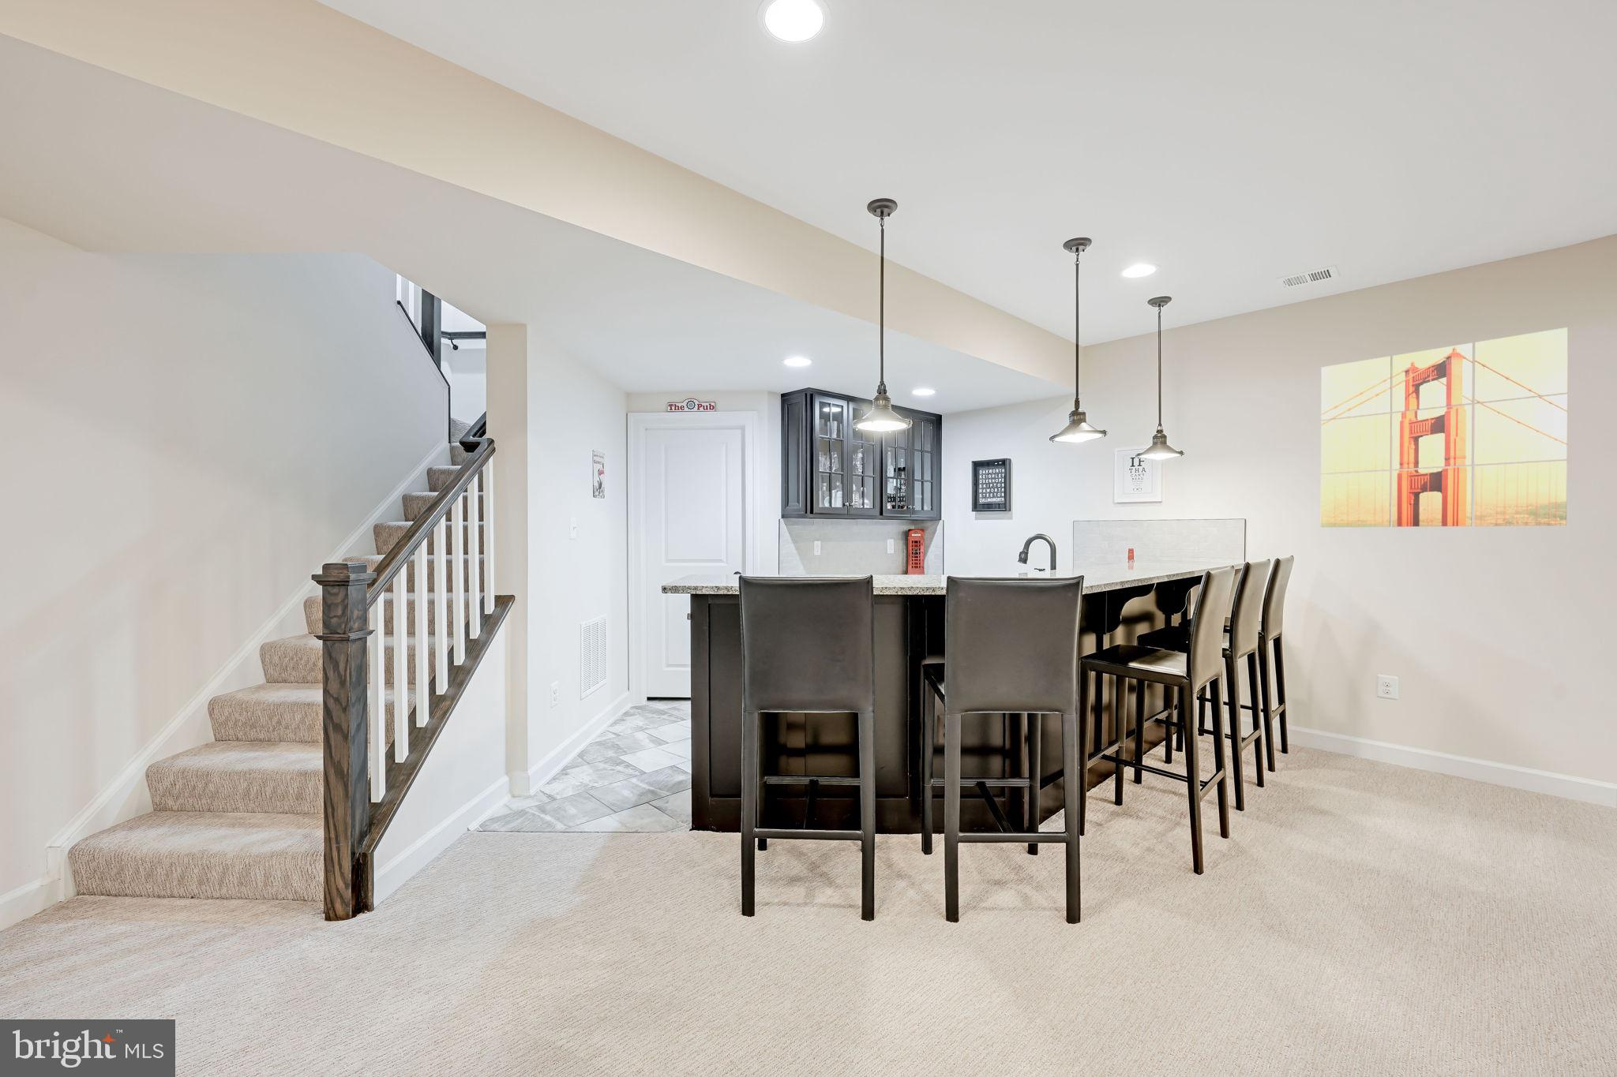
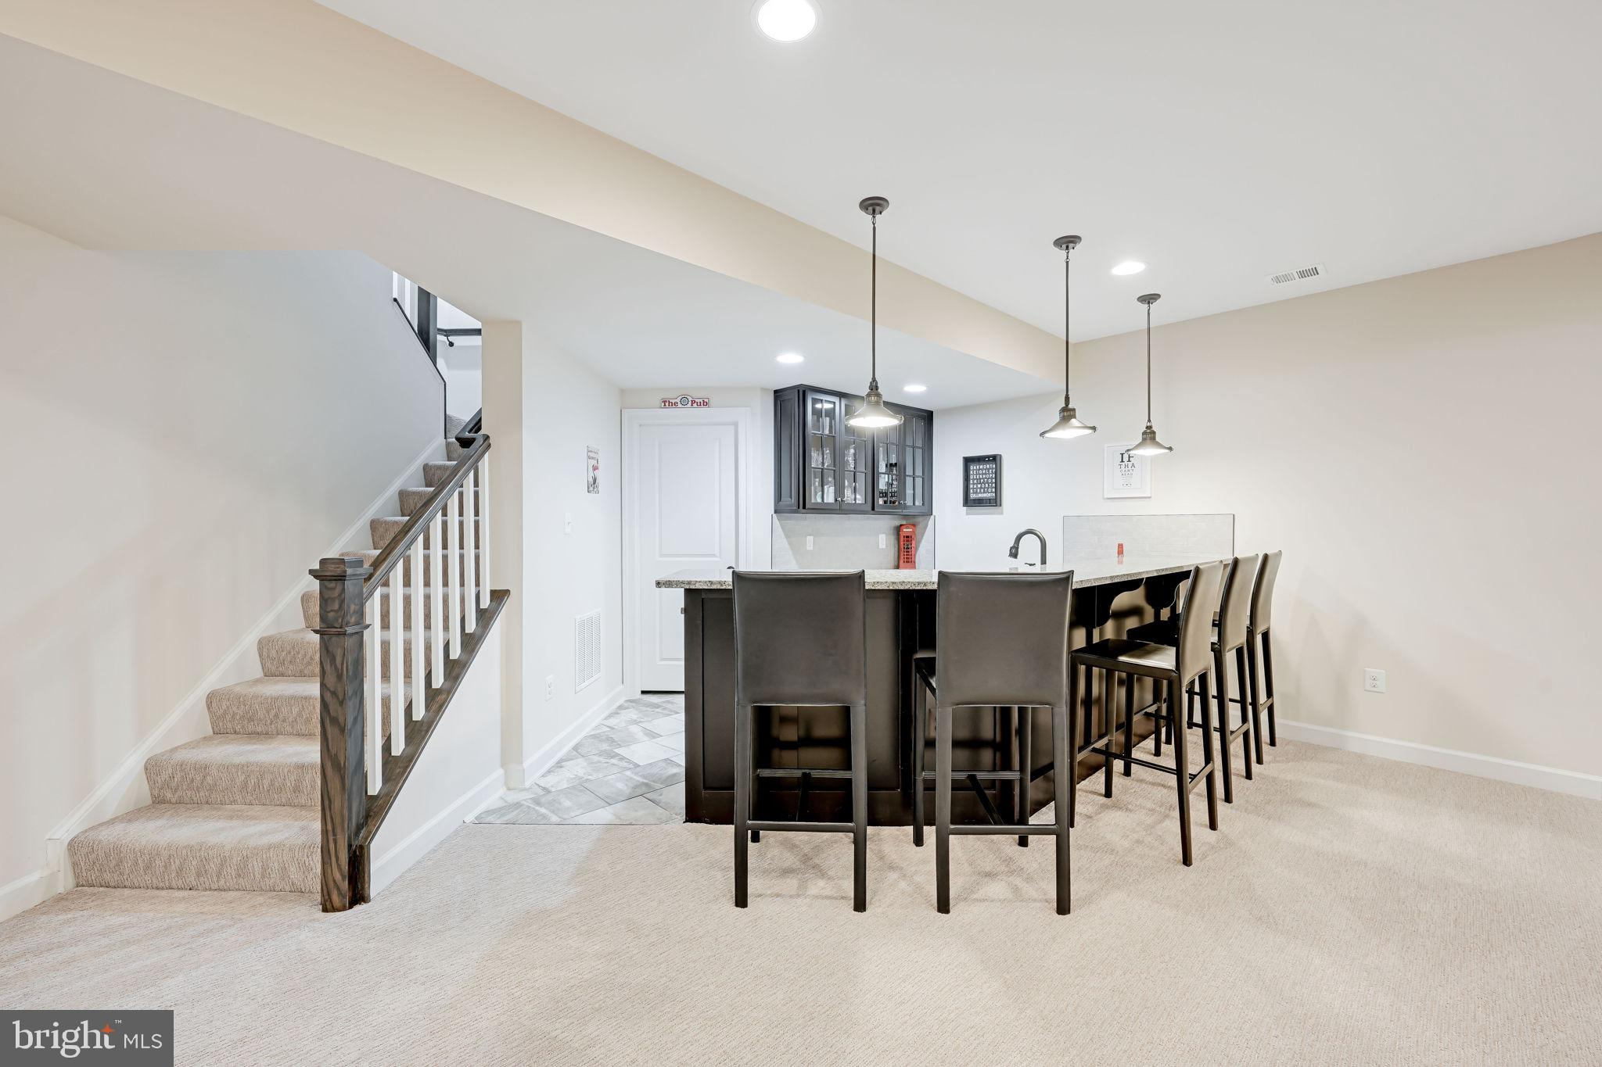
- wall art [1320,327,1569,528]
